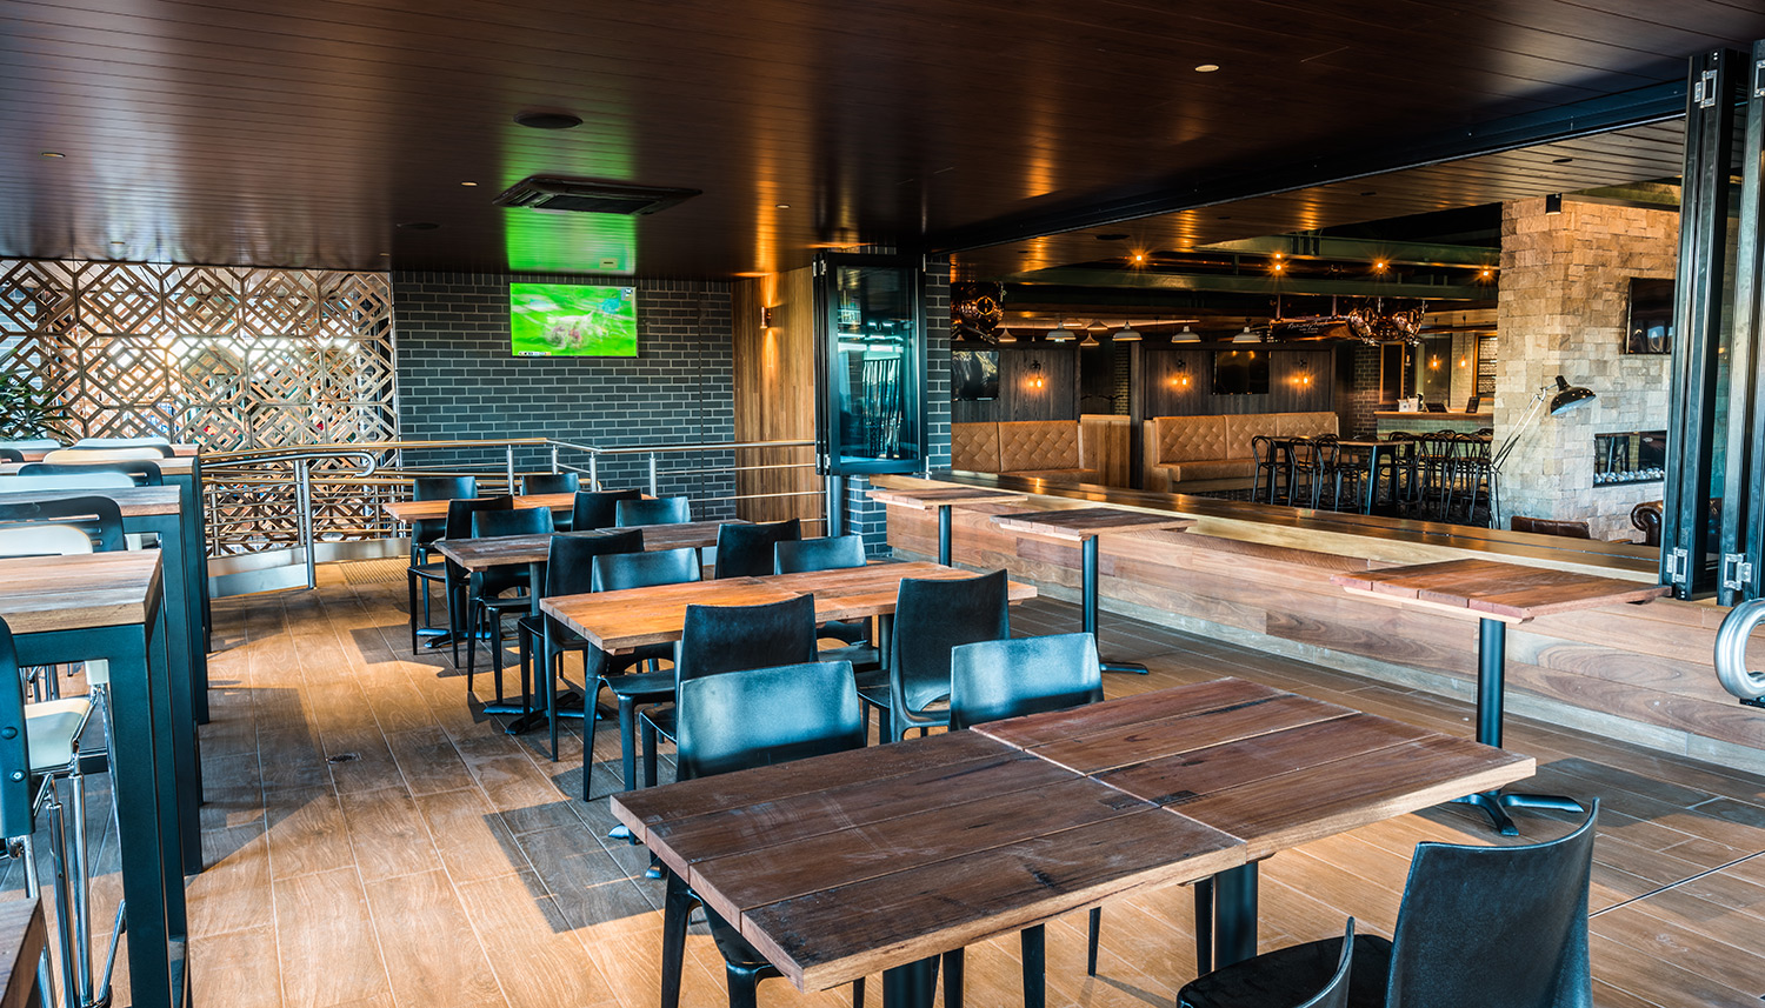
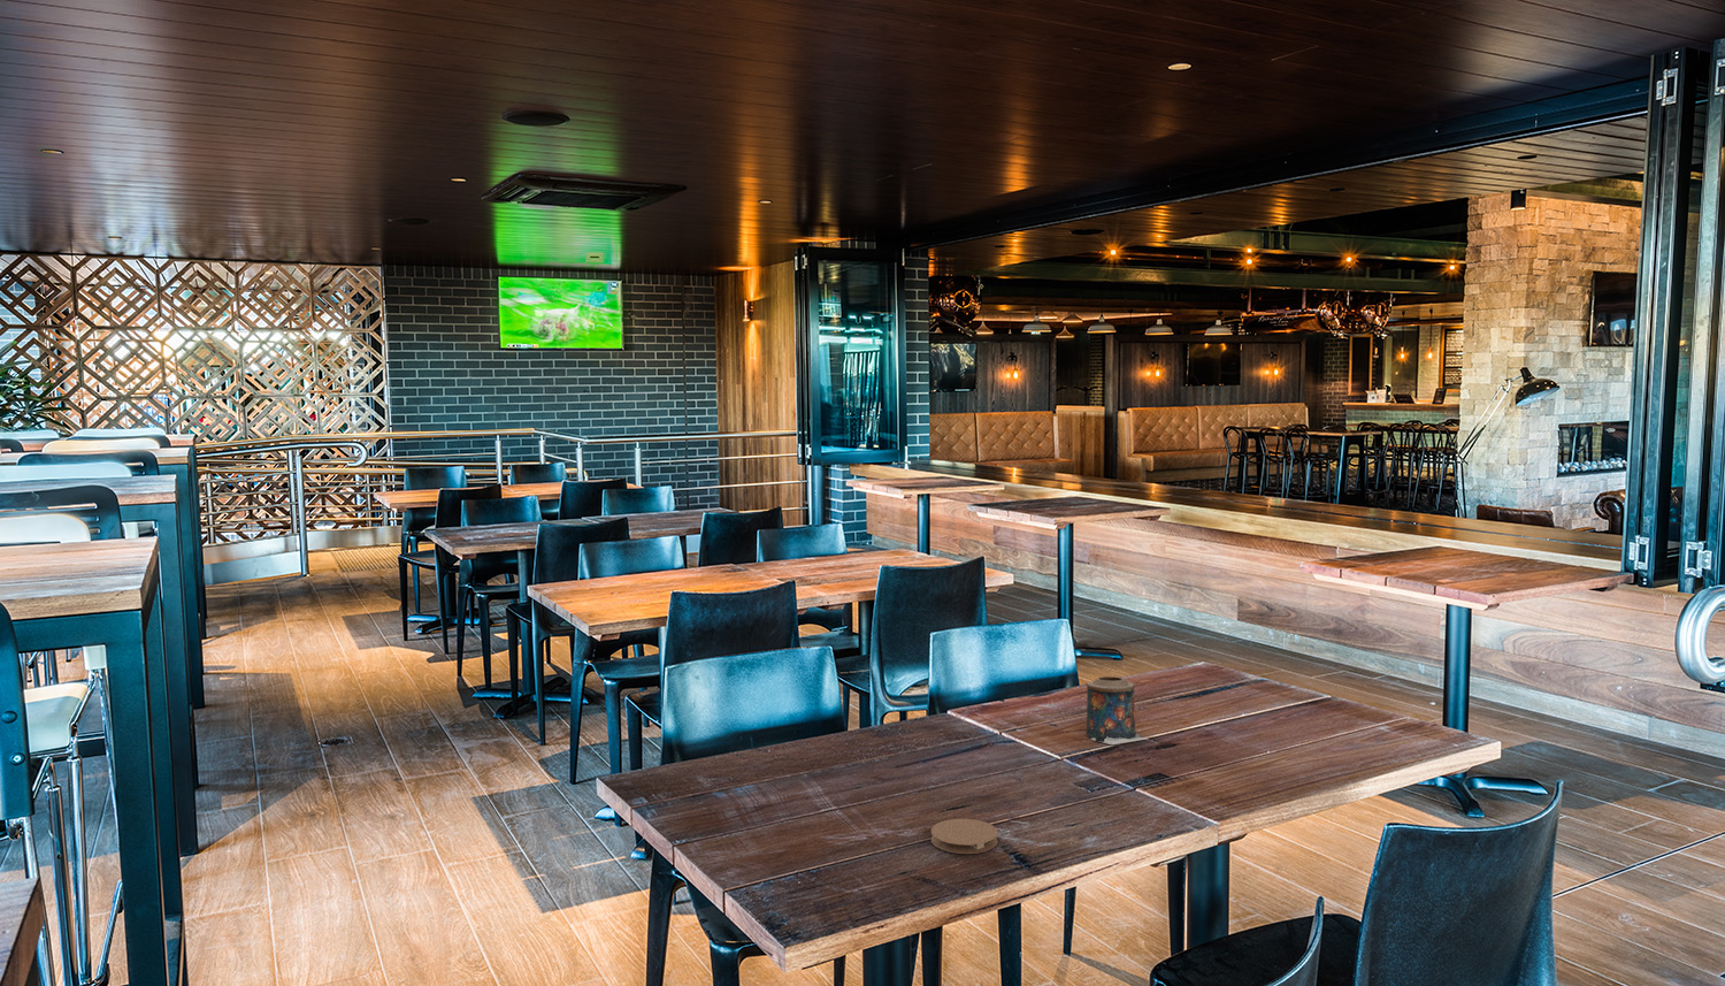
+ candle [1085,676,1149,745]
+ coaster [929,818,1000,854]
